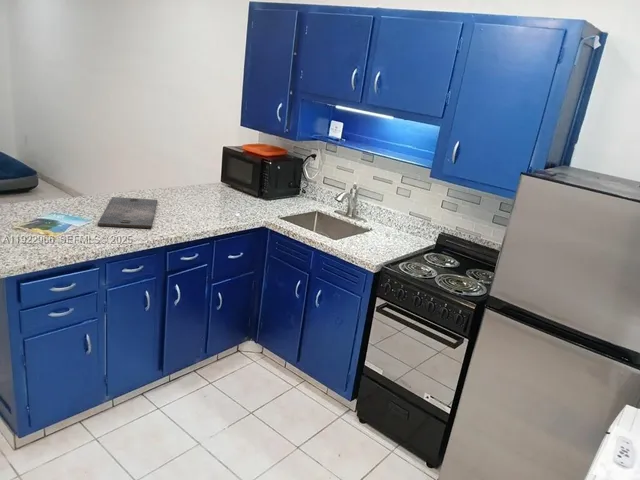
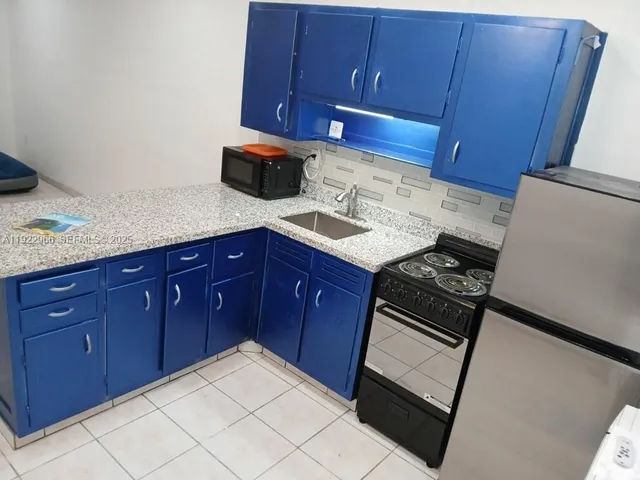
- cutting board [97,196,158,229]
